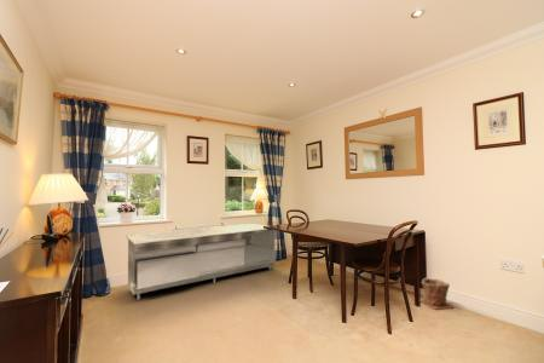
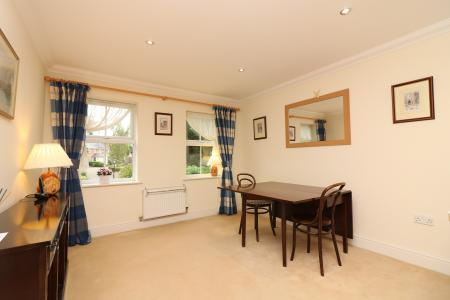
- sideboard [125,223,277,301]
- plant pot [418,277,455,311]
